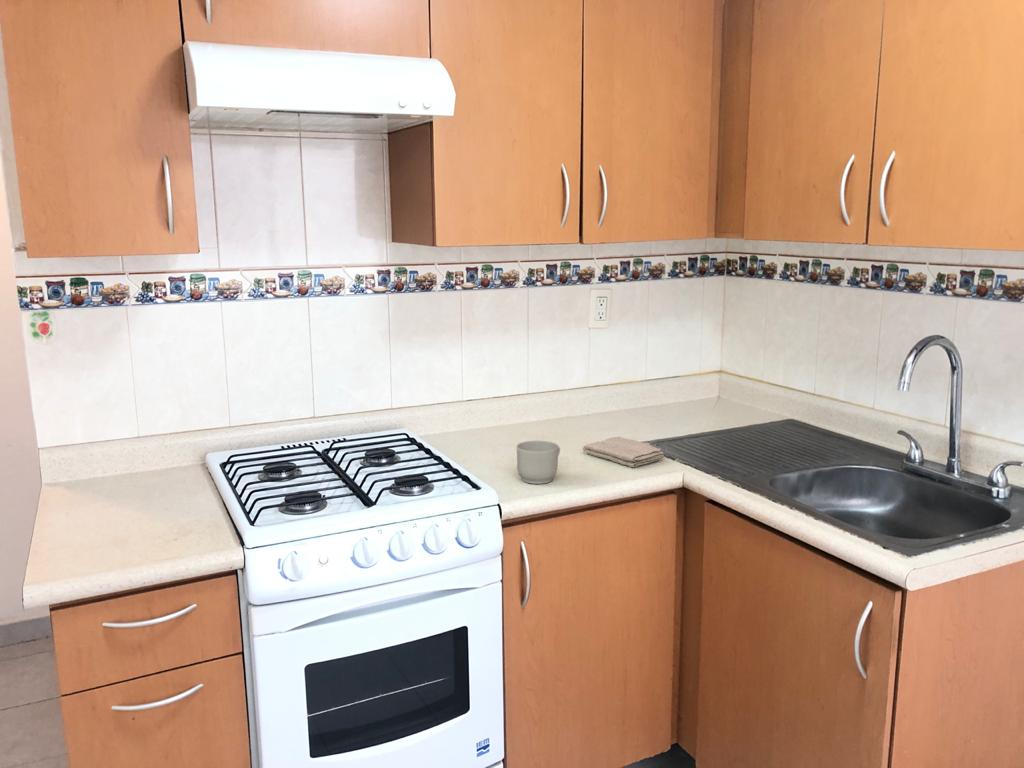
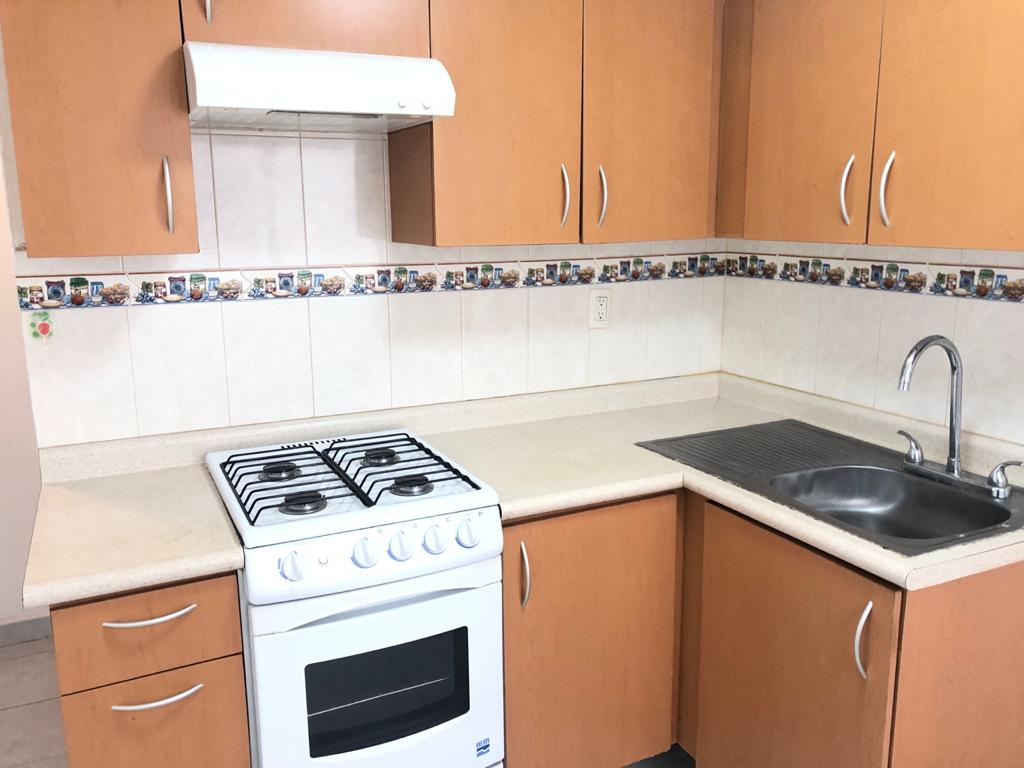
- washcloth [582,436,666,468]
- mug [516,440,561,485]
